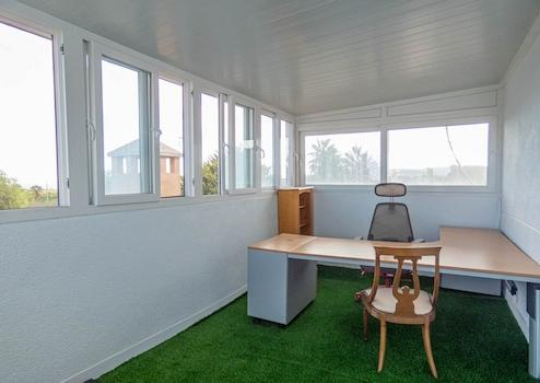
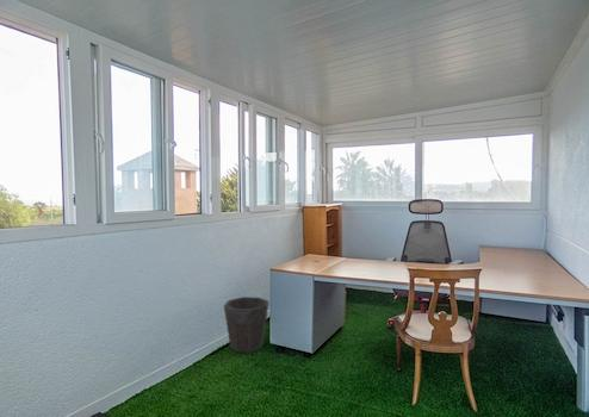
+ waste bin [223,295,269,354]
